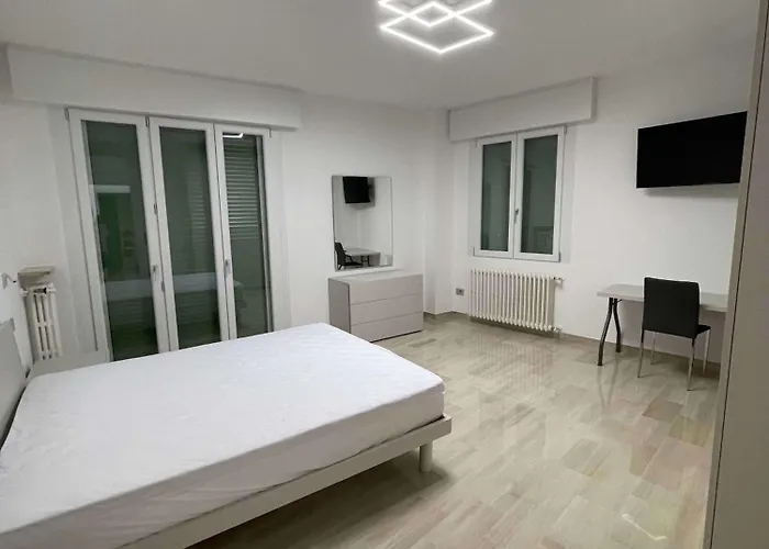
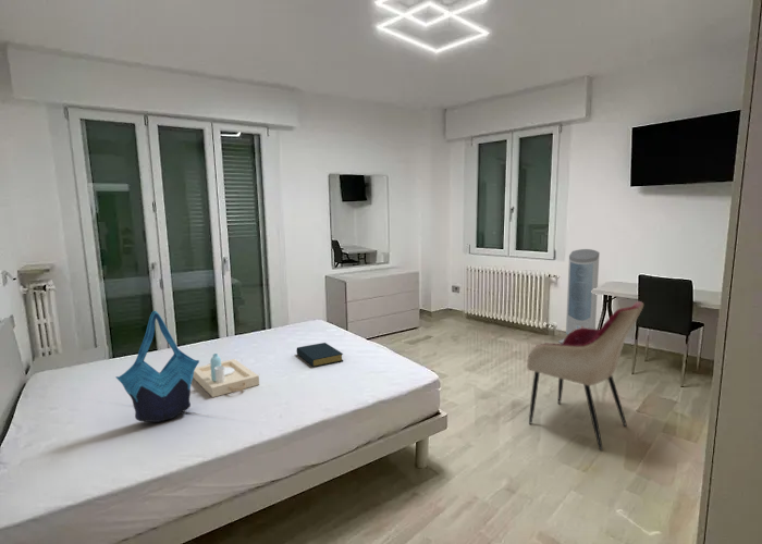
+ serving tray [193,353,260,398]
+ tote bag [114,310,200,423]
+ armchair [526,300,644,450]
+ hardback book [296,342,344,368]
+ air purifier [557,248,601,344]
